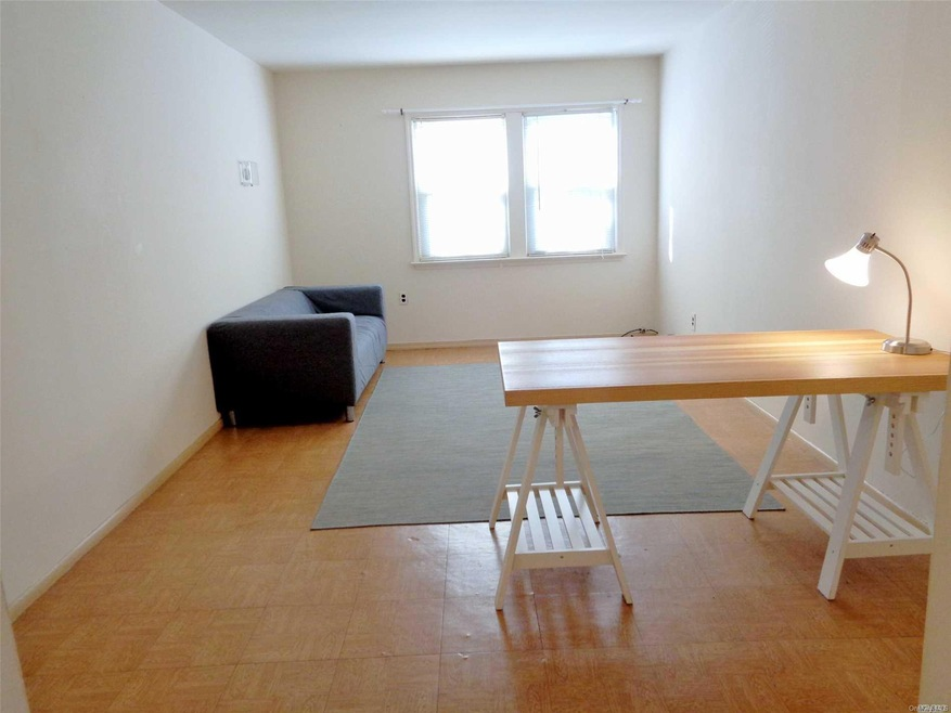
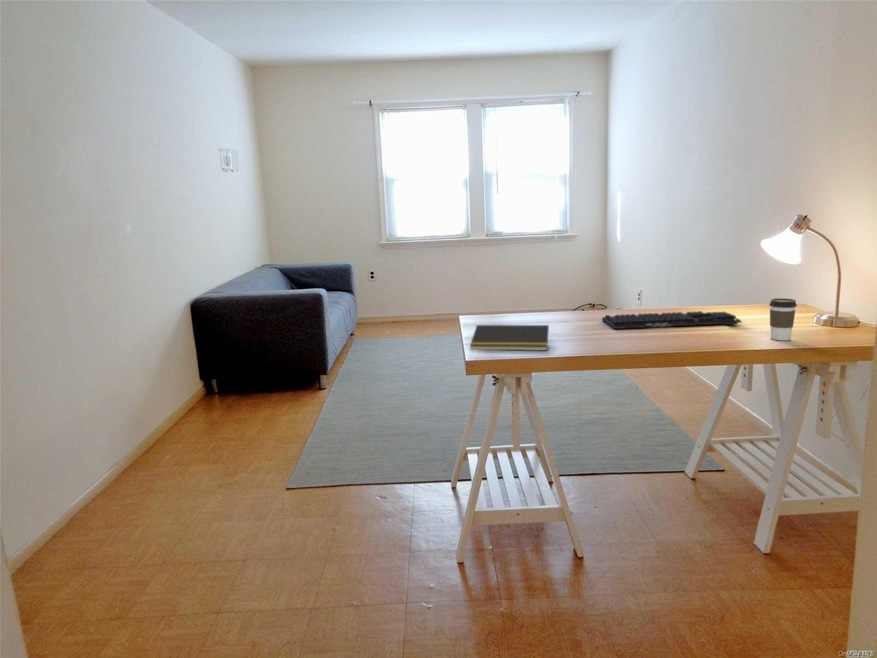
+ coffee cup [768,297,798,341]
+ notepad [469,324,550,352]
+ keyboard [601,310,744,330]
